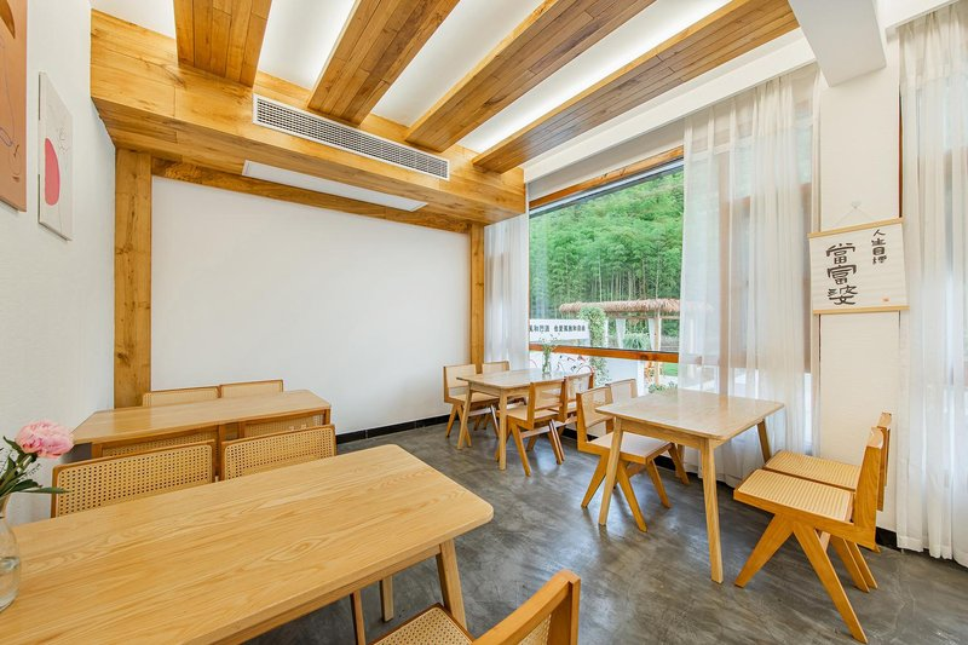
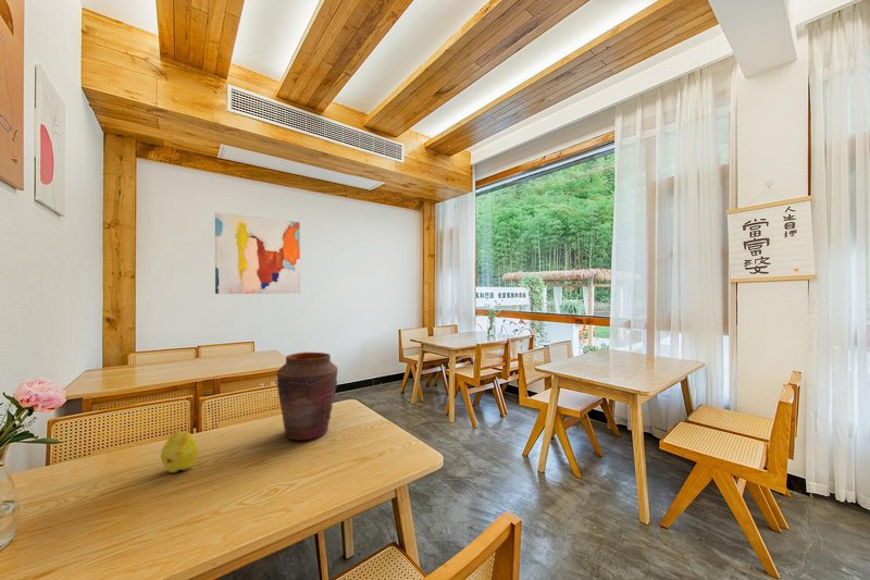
+ vase [275,351,338,441]
+ wall art [214,211,301,295]
+ fruit [160,428,199,473]
